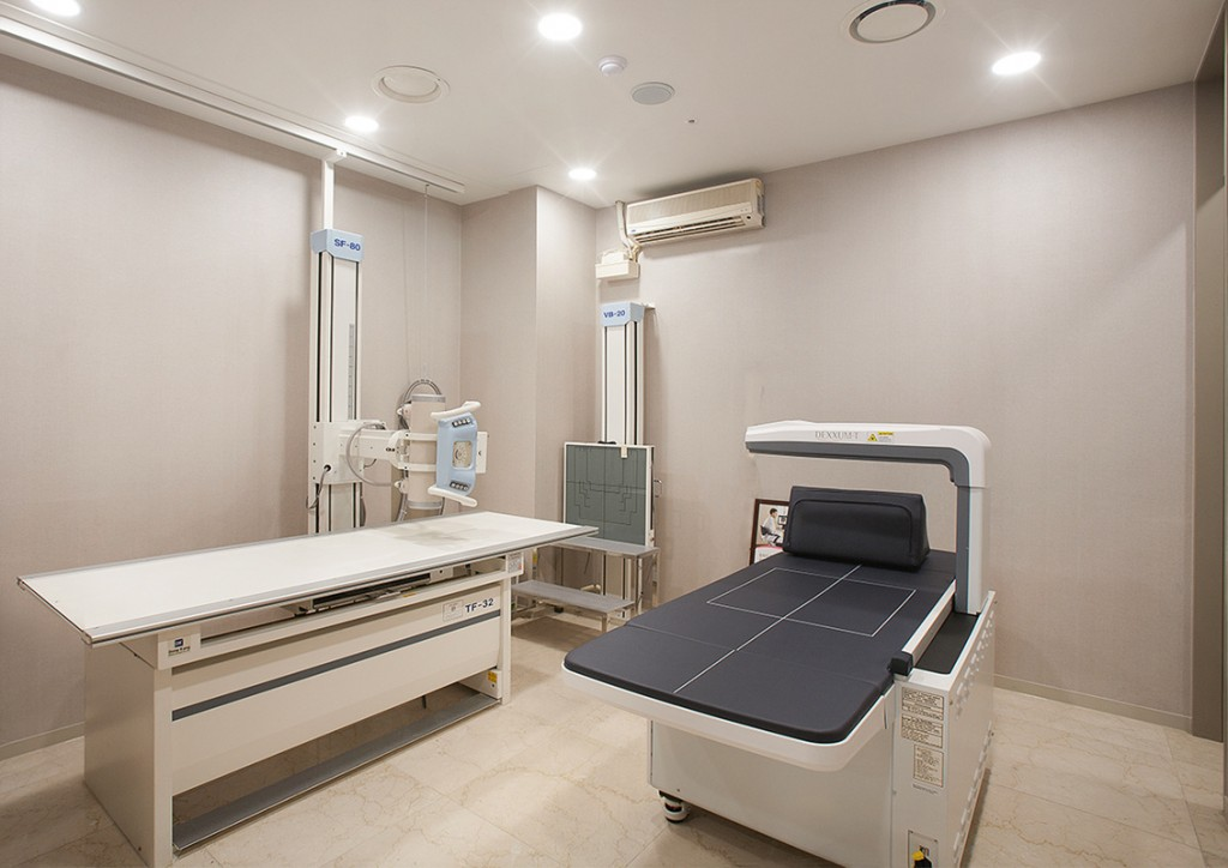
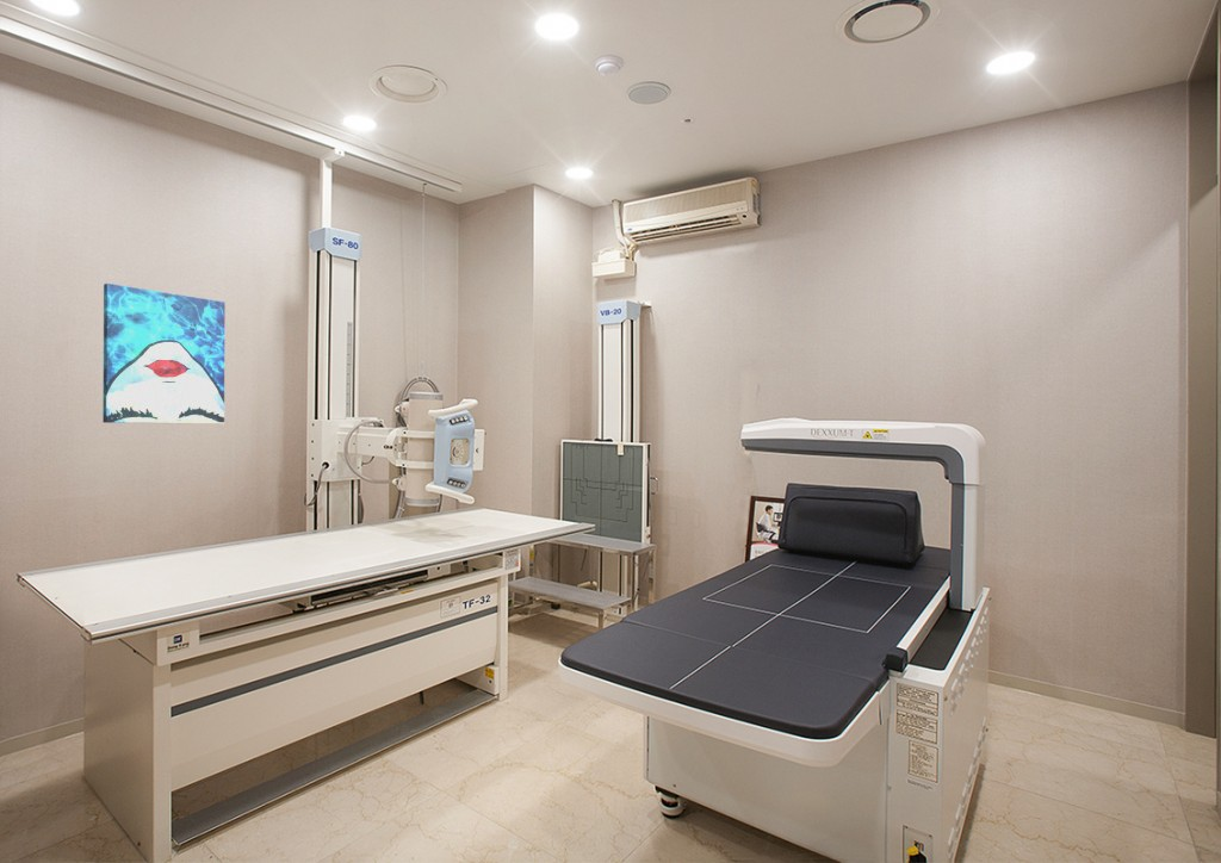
+ wall art [101,283,227,426]
